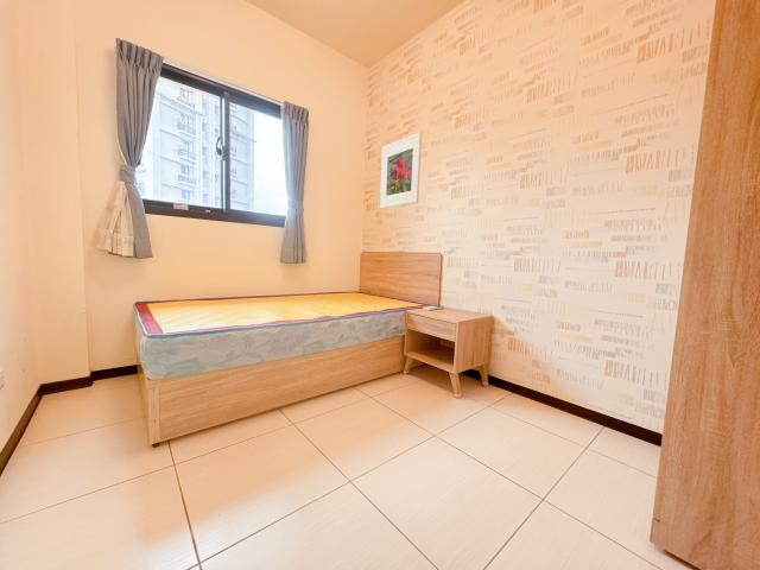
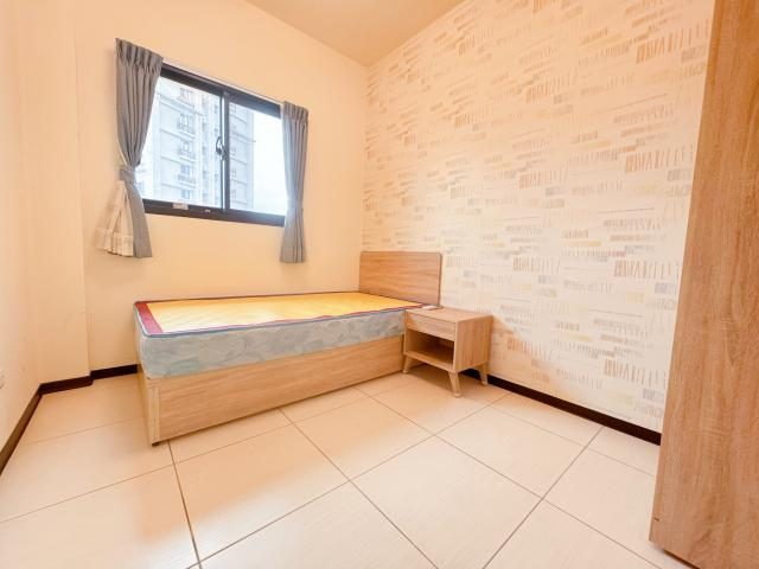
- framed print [379,131,423,210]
